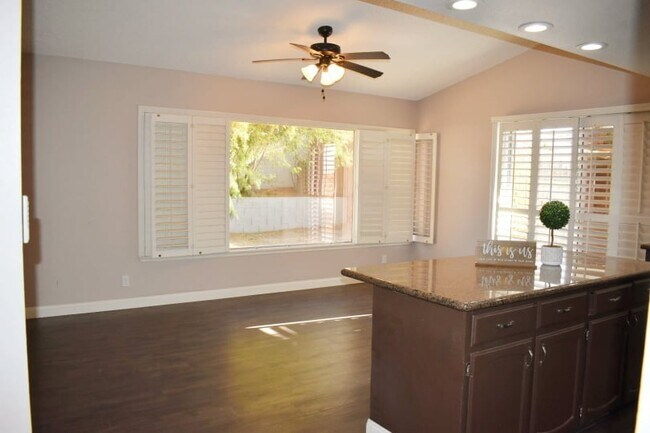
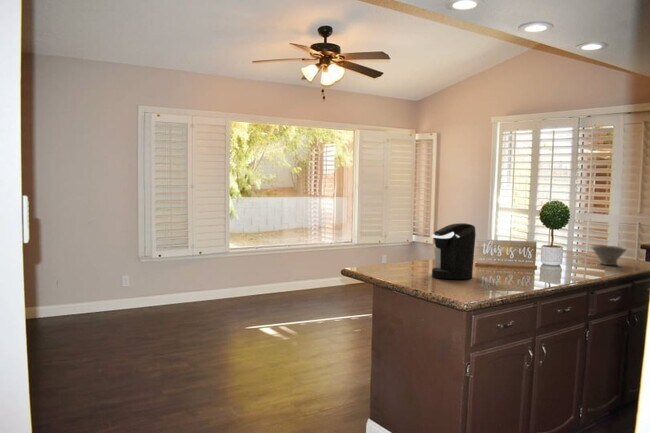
+ coffee maker [431,222,477,280]
+ bowl [590,244,628,266]
